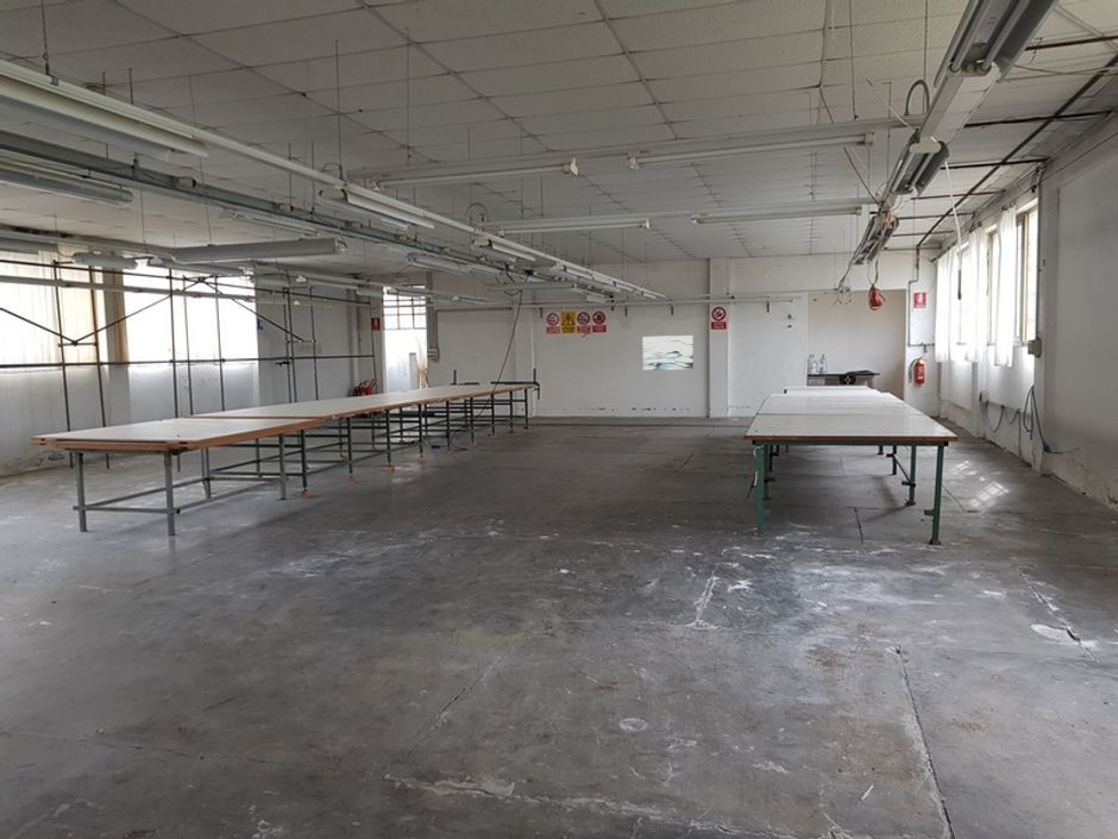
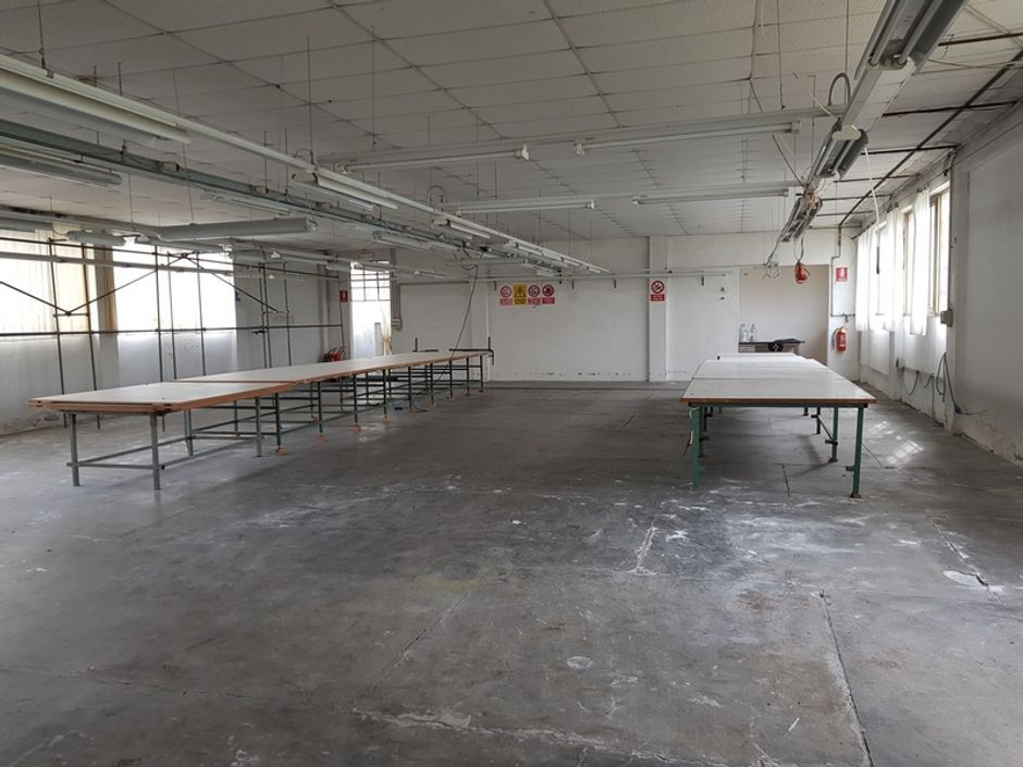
- wall art [642,334,695,371]
